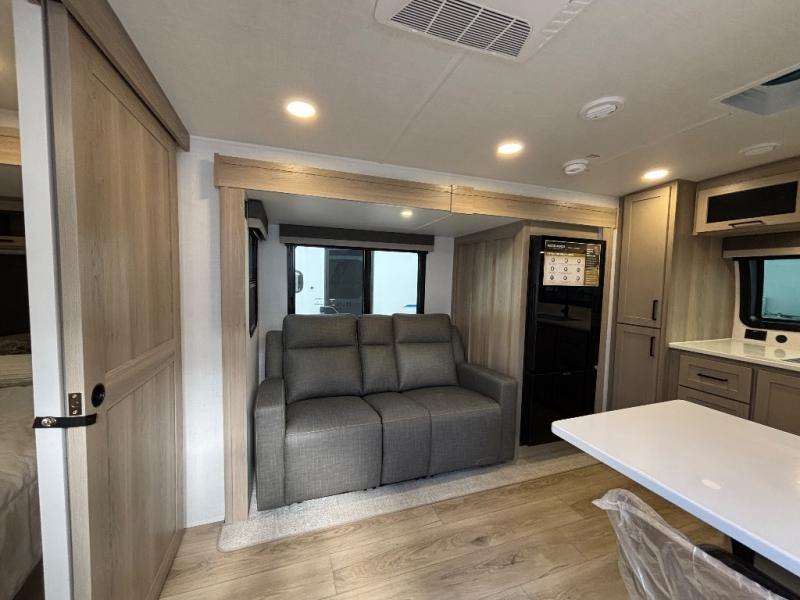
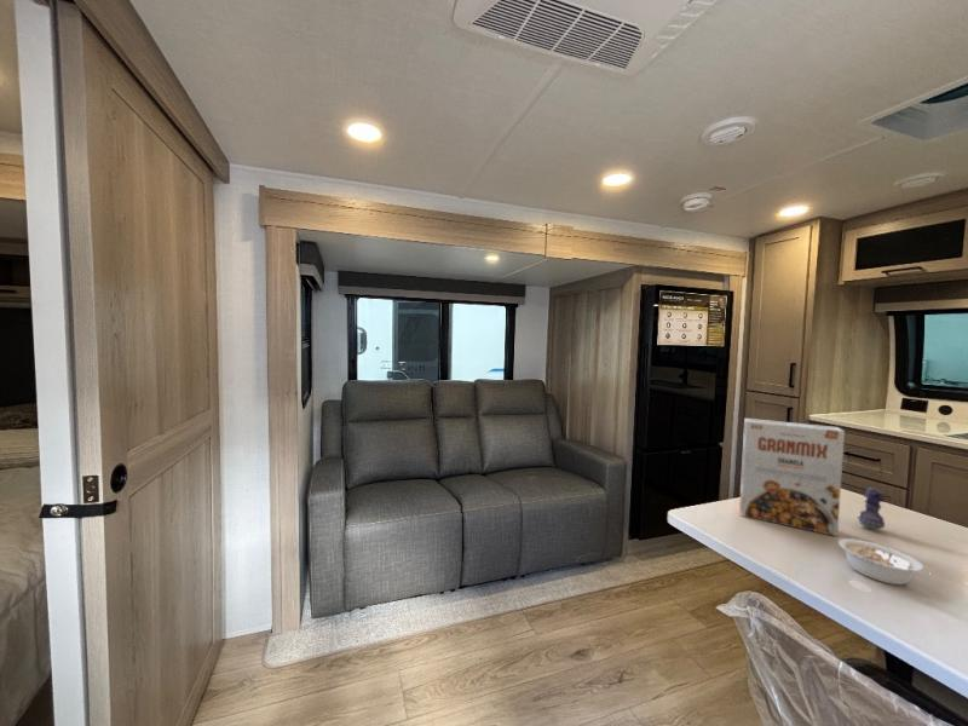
+ legume [837,537,928,586]
+ cereal box [738,417,846,537]
+ flower [855,486,886,530]
